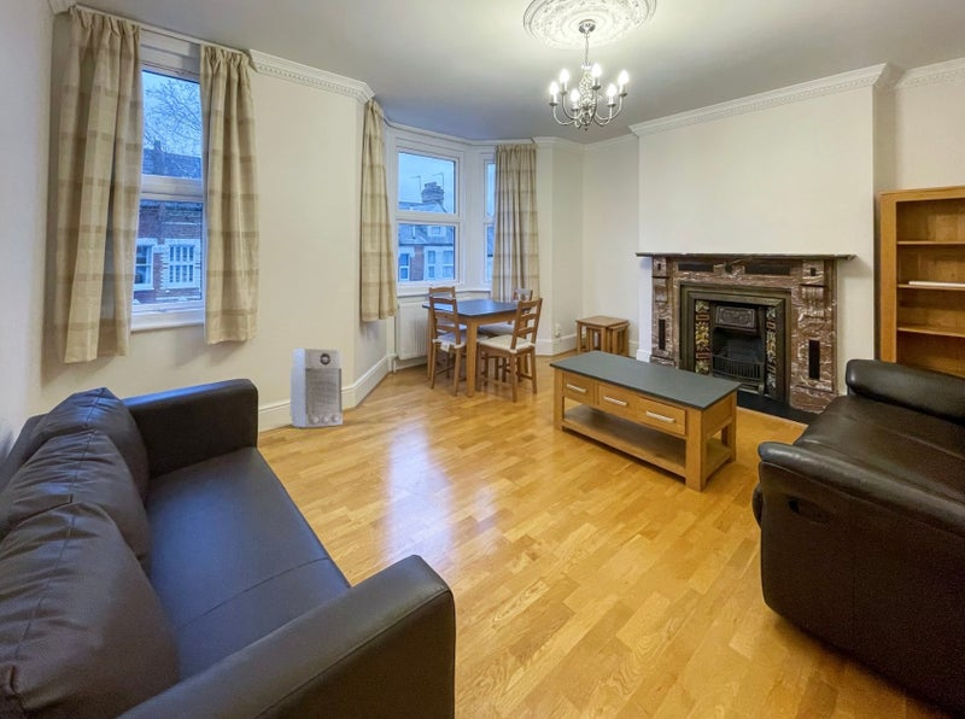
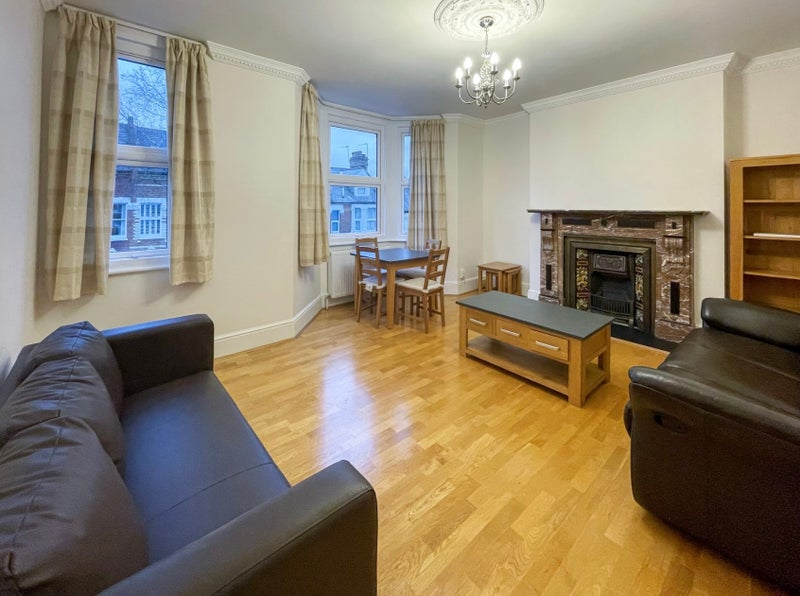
- air purifier [288,347,344,428]
